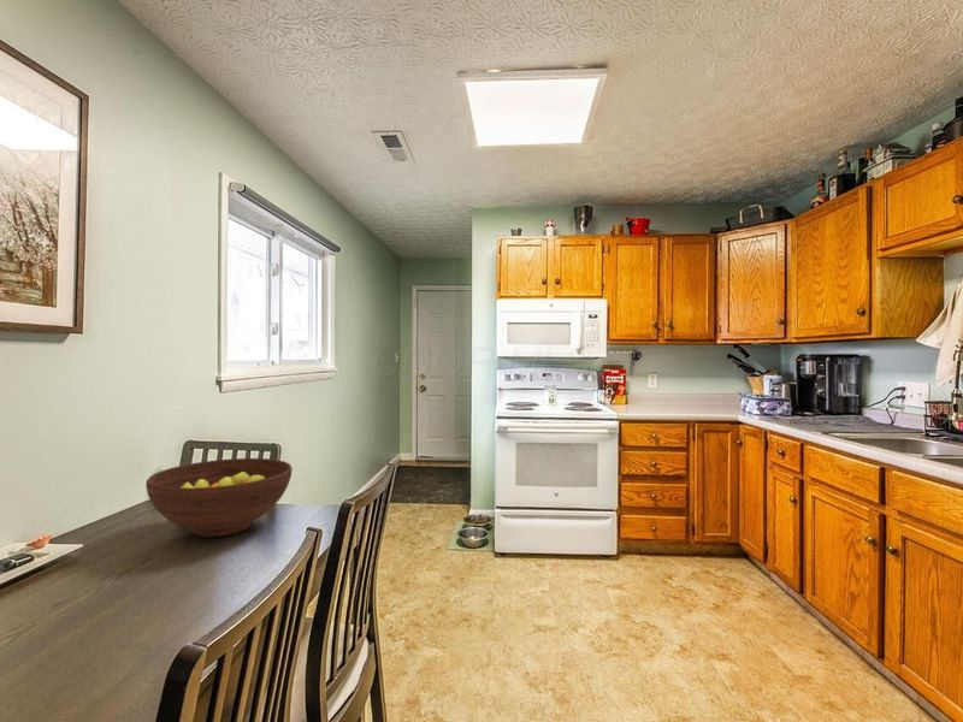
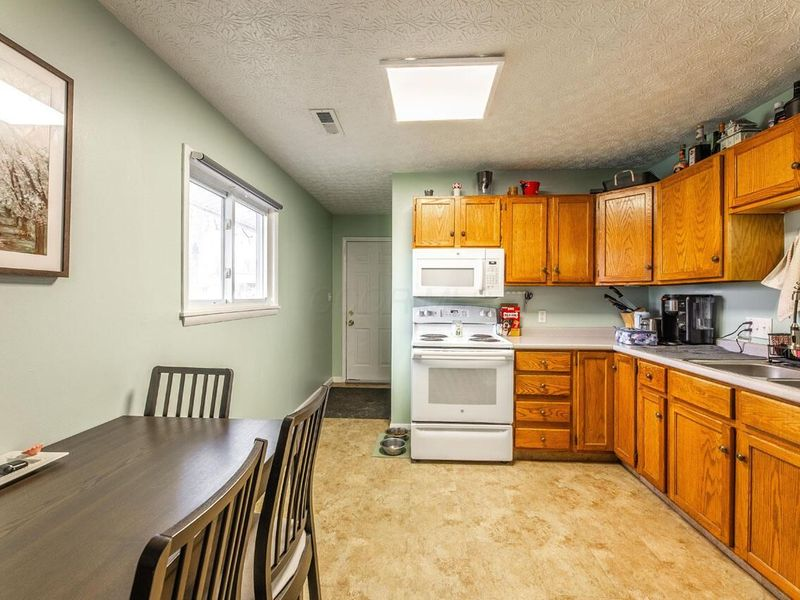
- fruit bowl [144,457,293,538]
